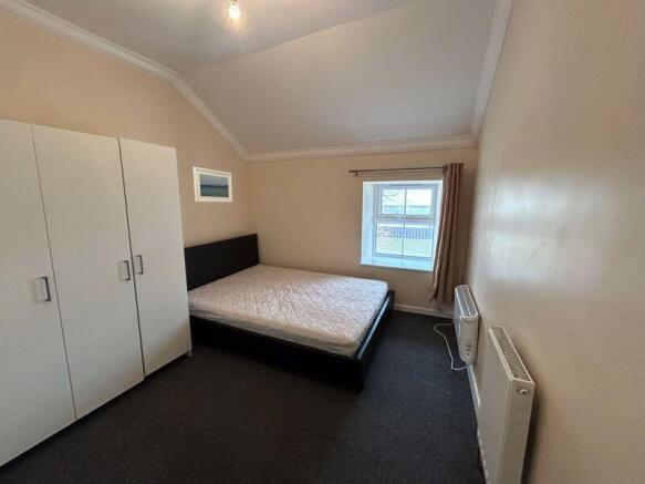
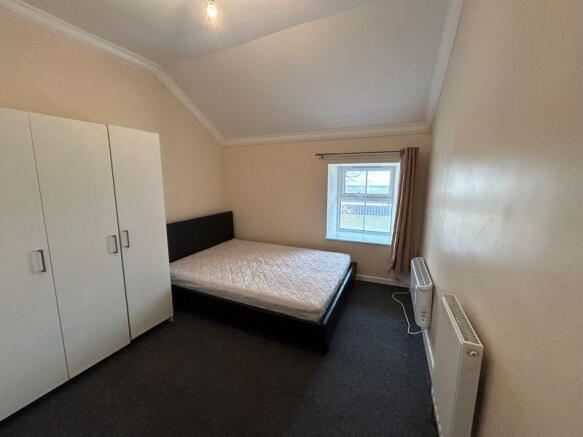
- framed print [193,166,233,204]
